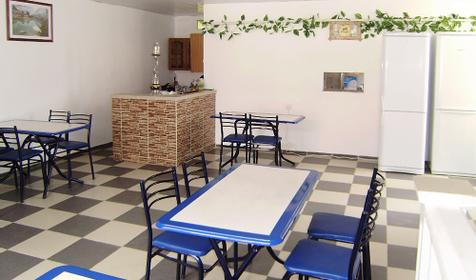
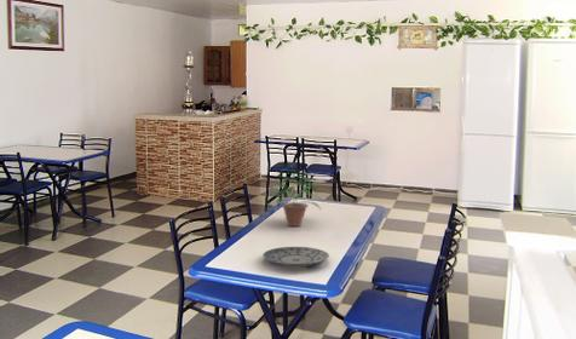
+ potted plant [264,163,326,228]
+ plate [261,246,330,268]
